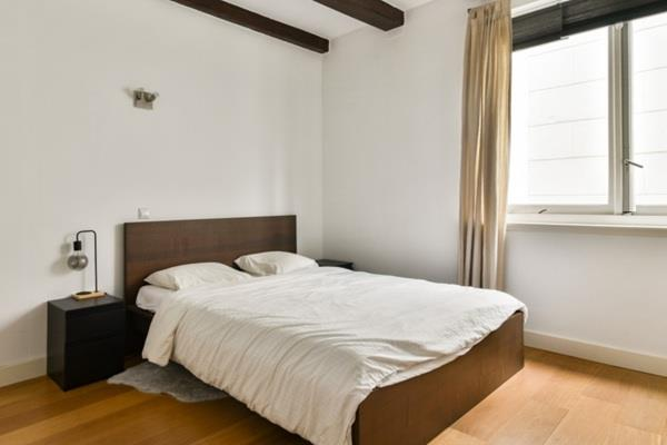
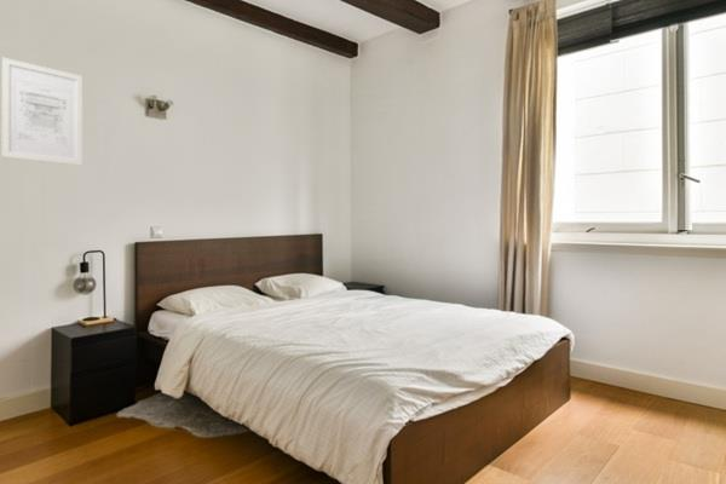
+ wall art [1,57,83,167]
